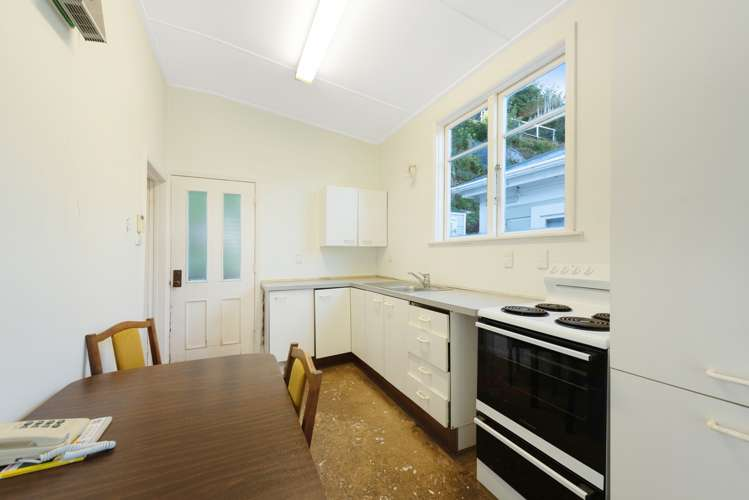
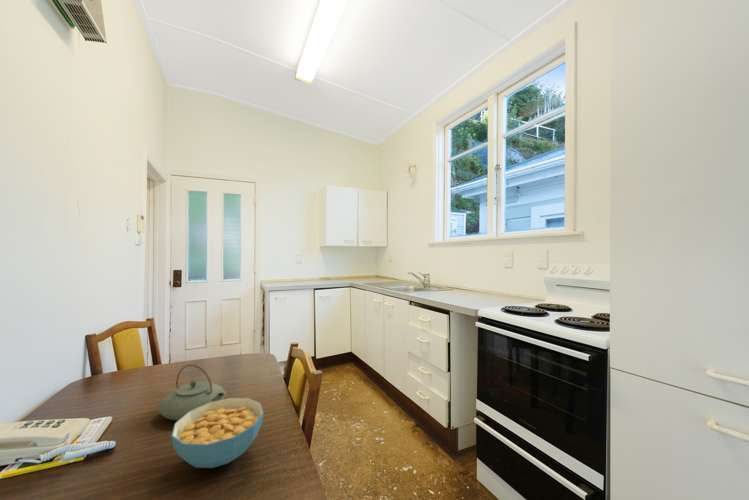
+ cereal bowl [171,397,265,469]
+ teapot [156,364,227,421]
